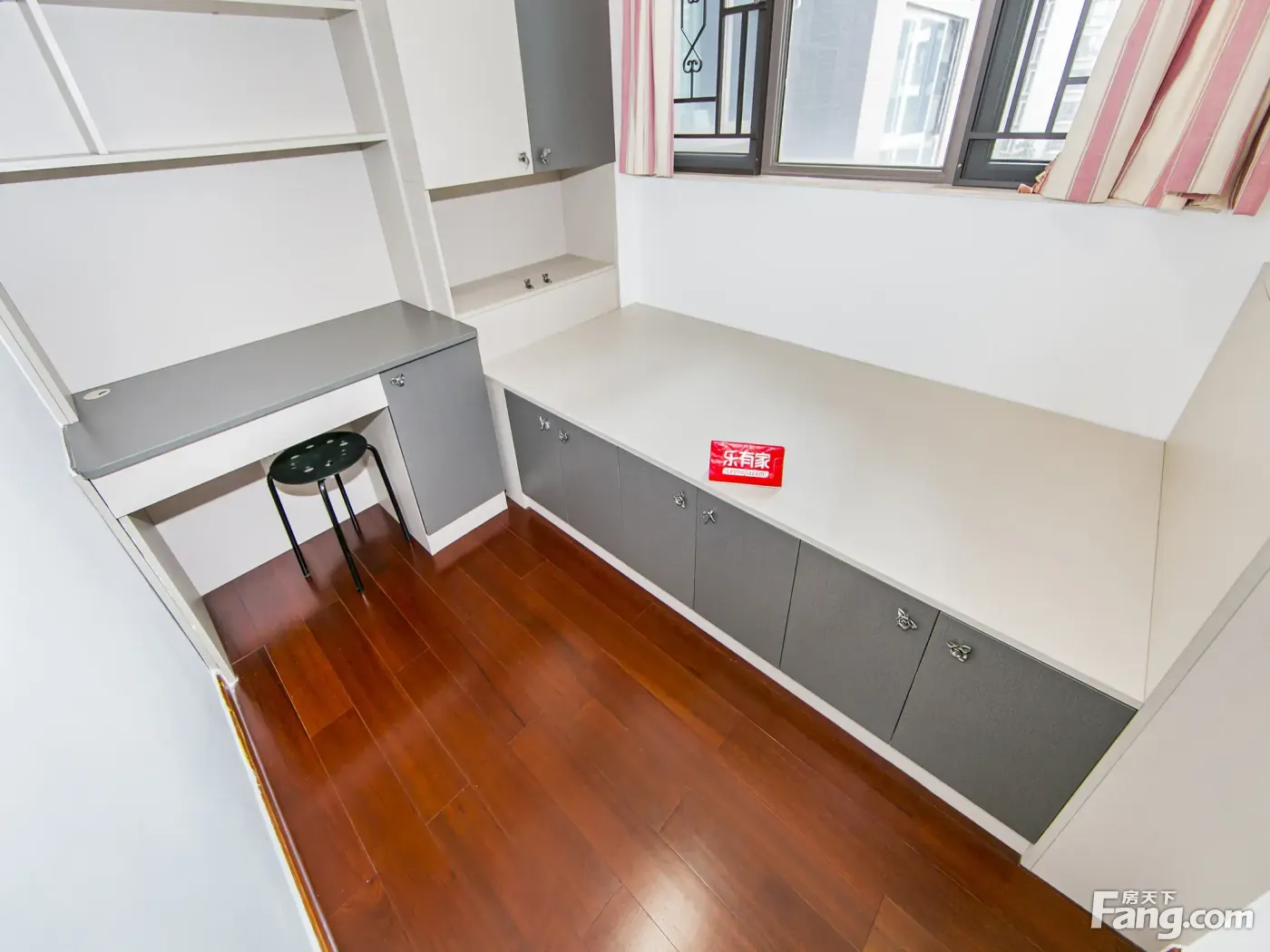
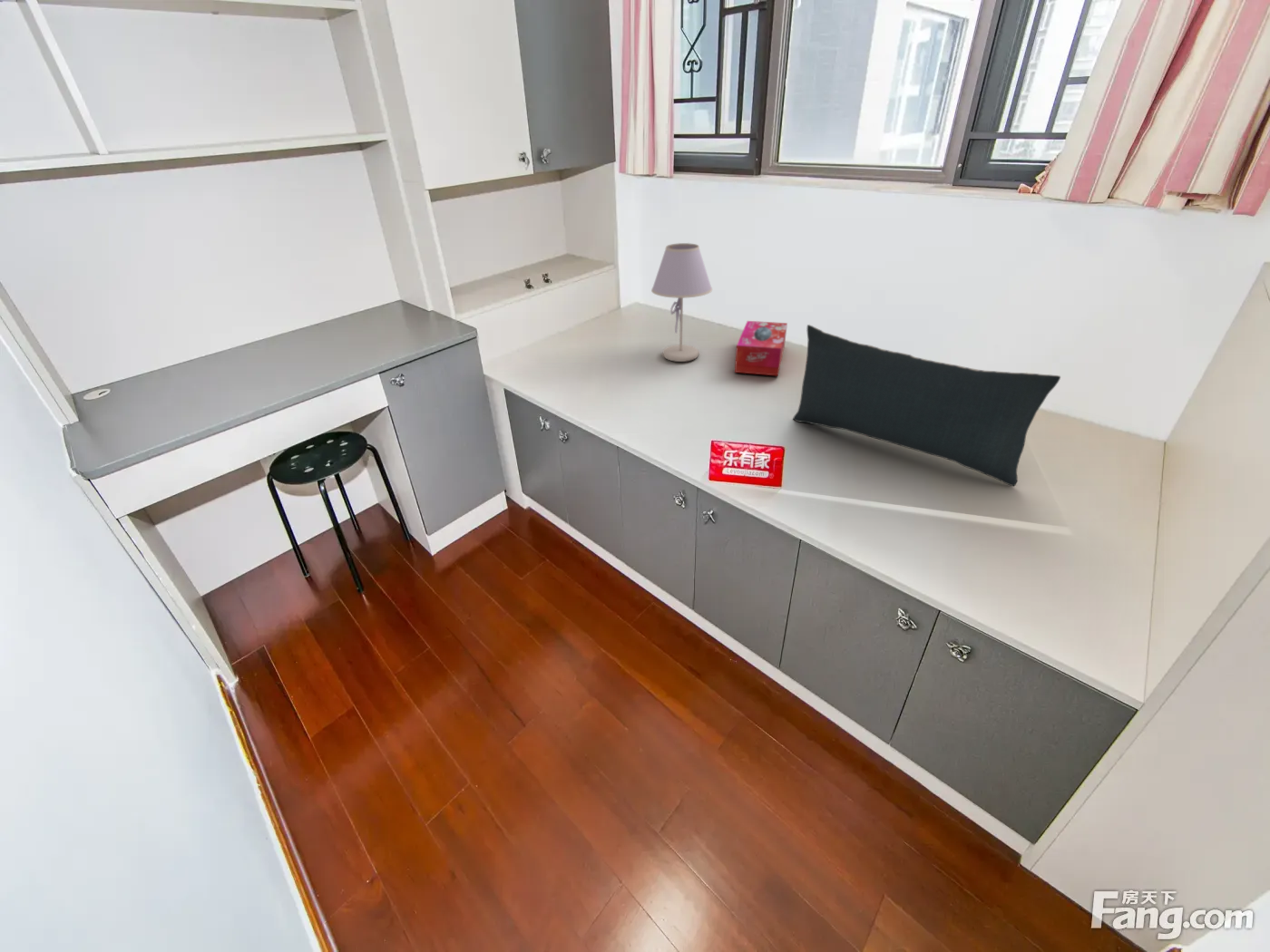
+ tissue box [734,320,788,377]
+ table lamp [650,242,713,363]
+ pillow [792,324,1061,487]
